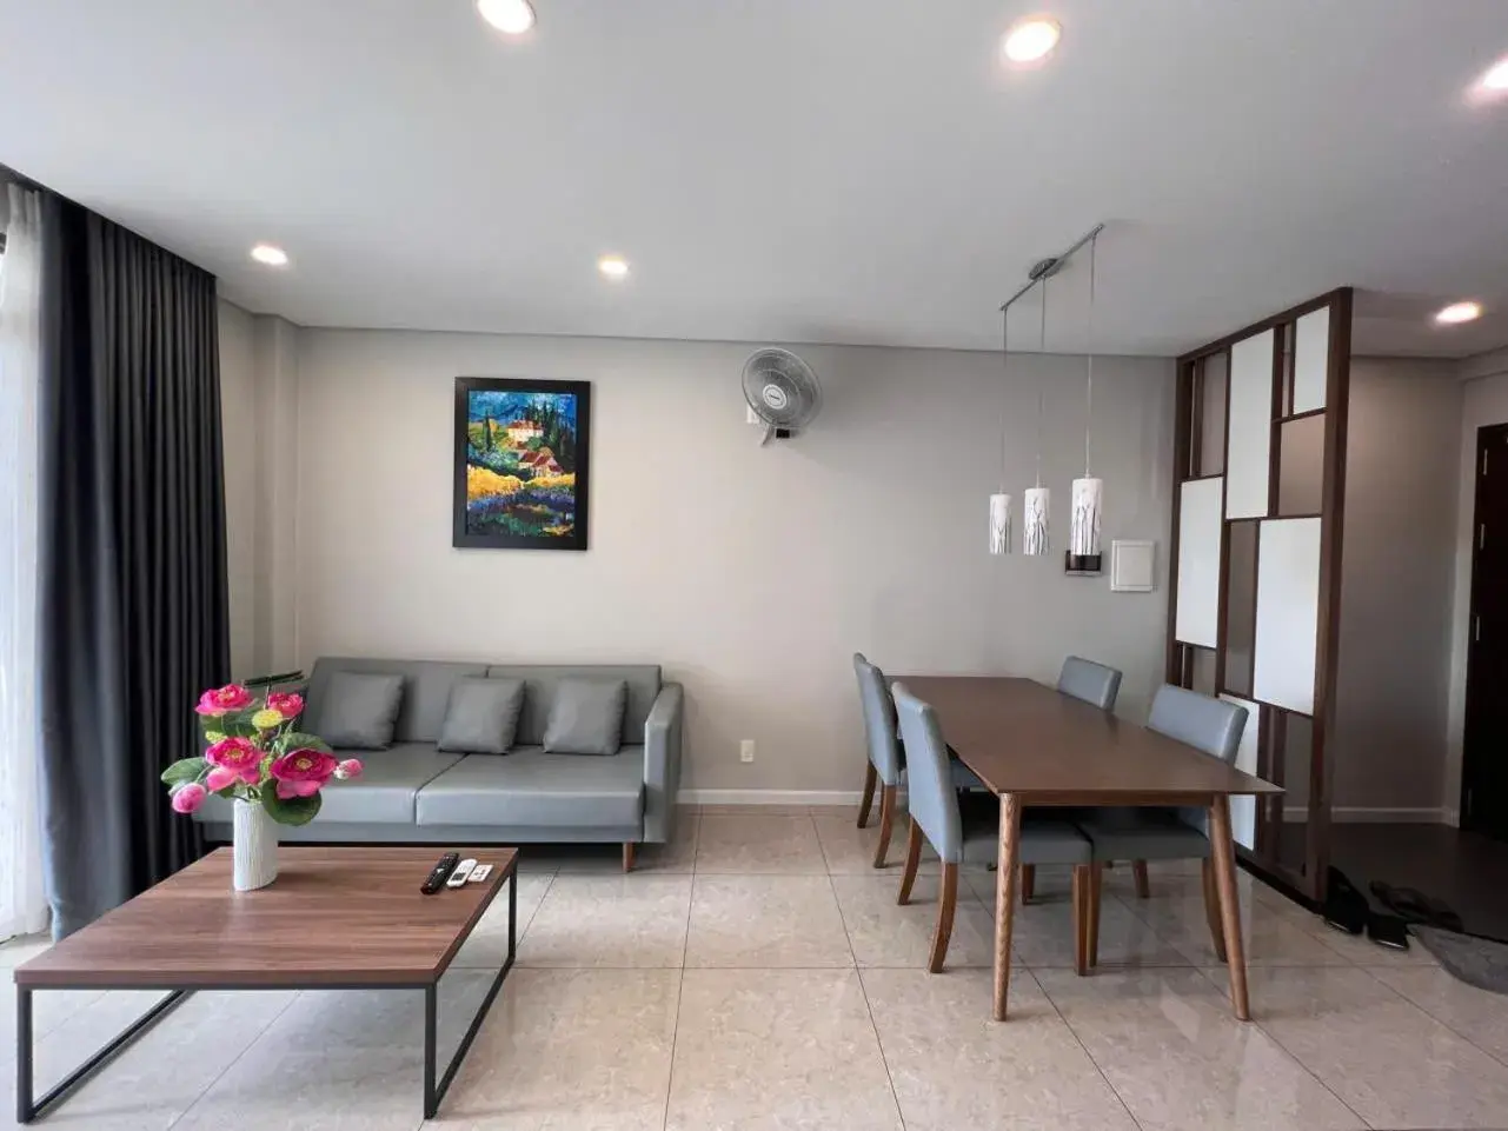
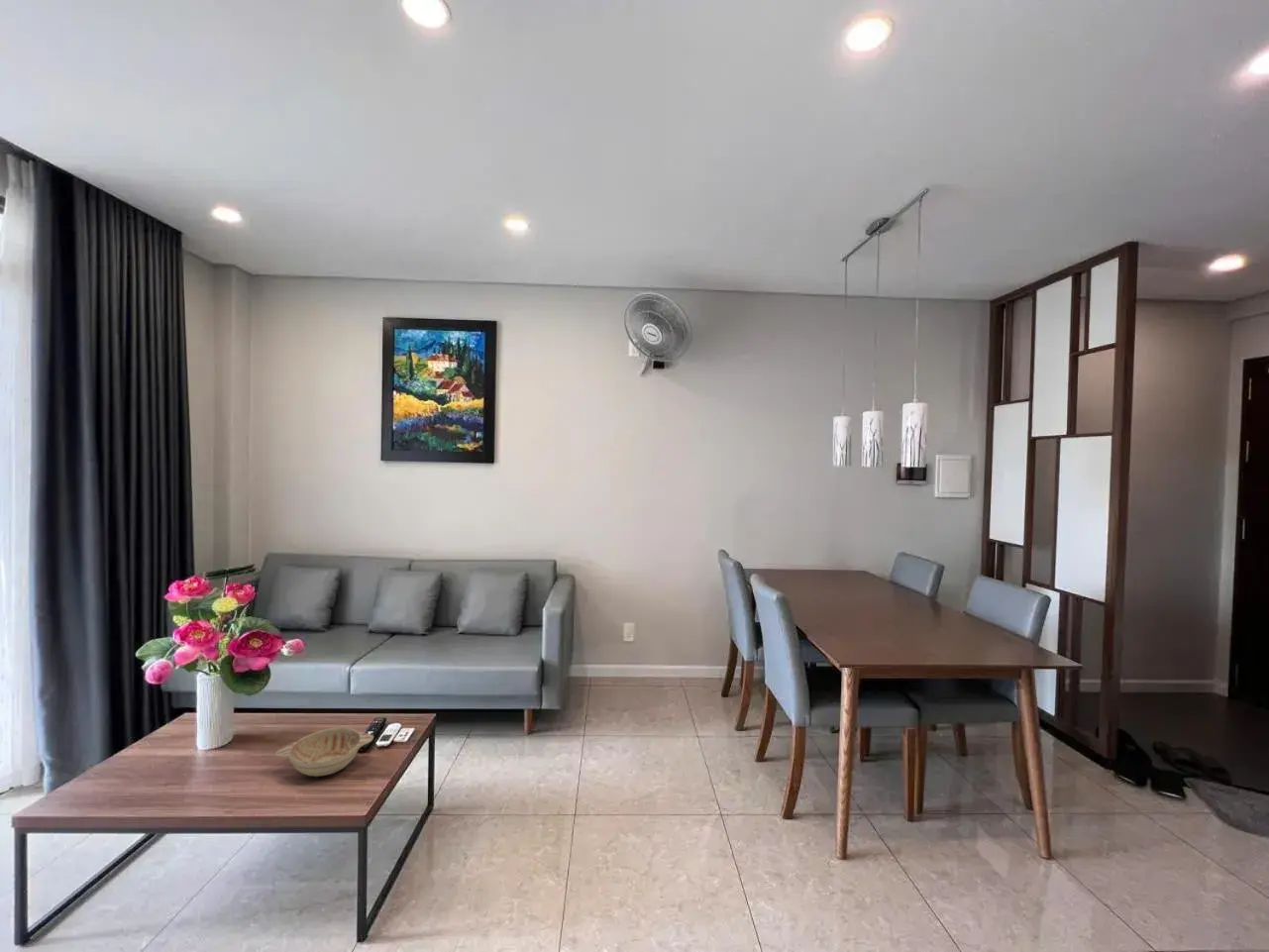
+ decorative bowl [274,727,374,778]
